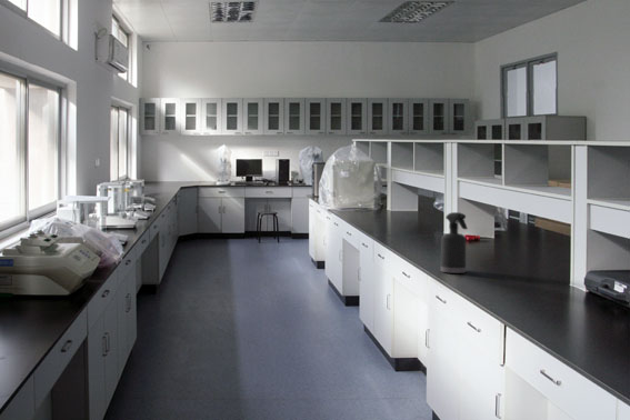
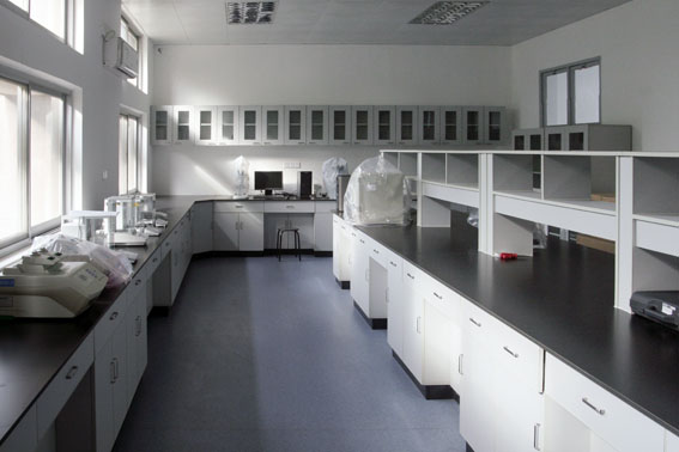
- spray bottle [440,211,469,274]
